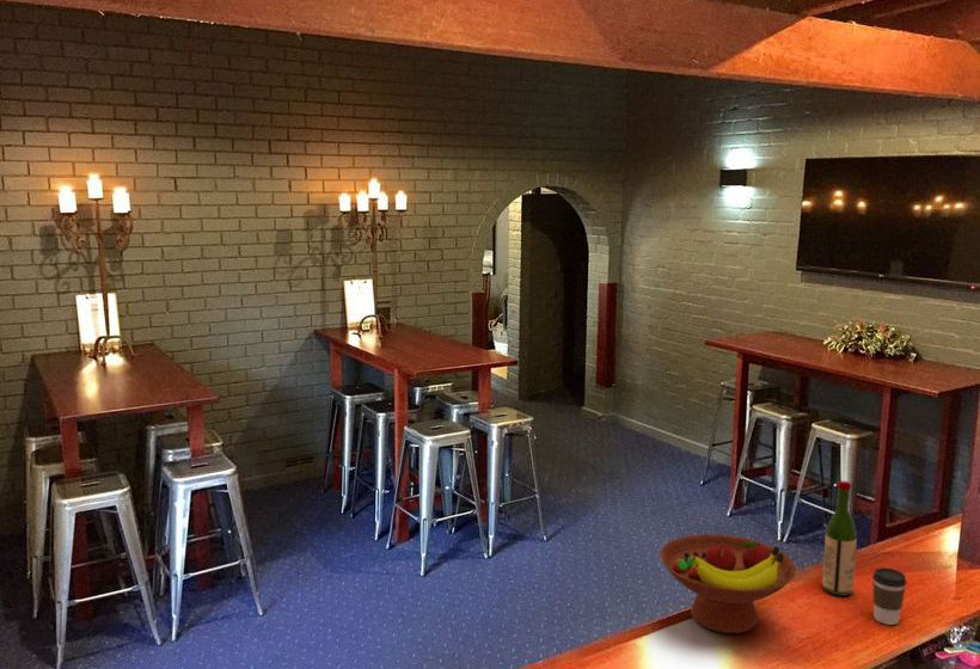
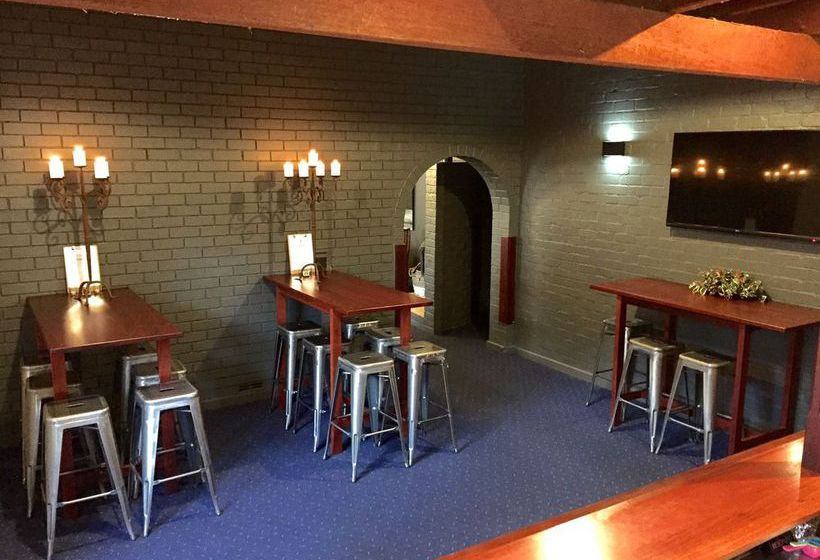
- wine bottle [821,480,858,597]
- coffee cup [871,566,908,626]
- fruit bowl [659,533,797,634]
